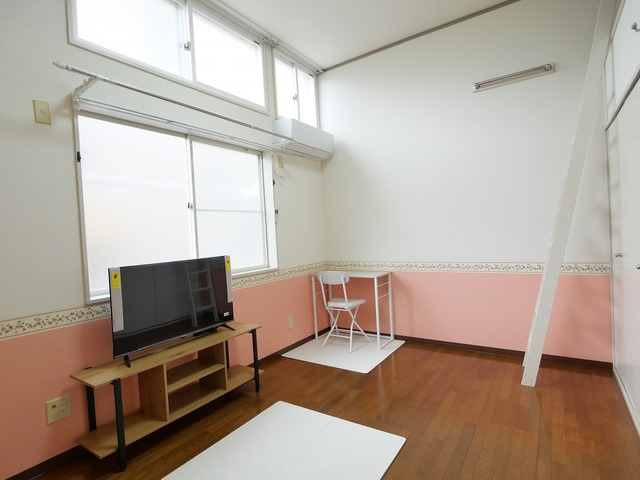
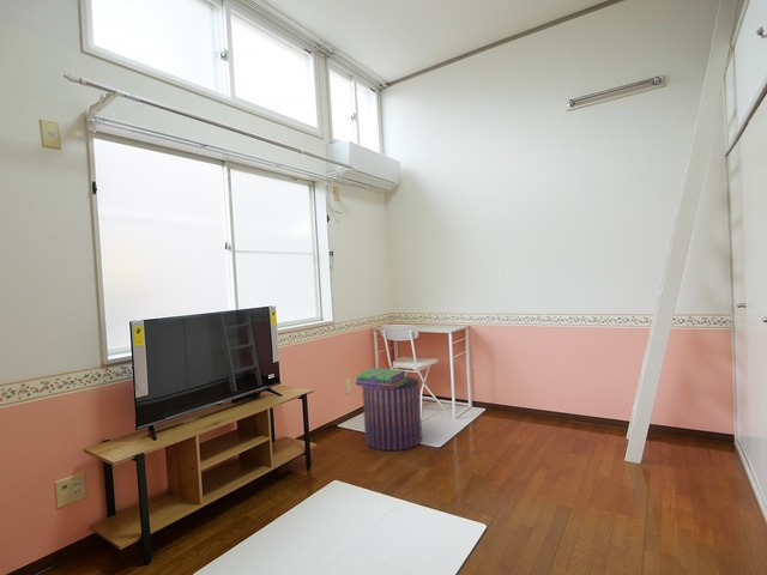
+ pouf [362,375,423,452]
+ stack of books [355,367,407,389]
